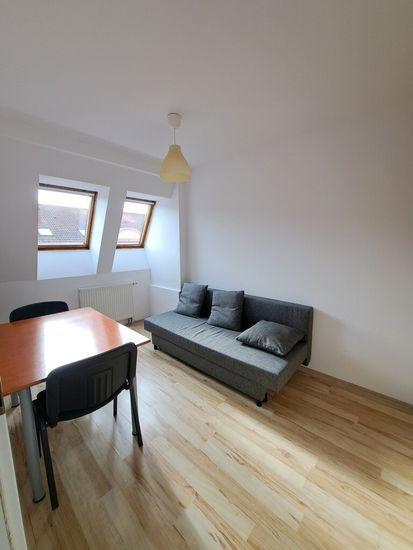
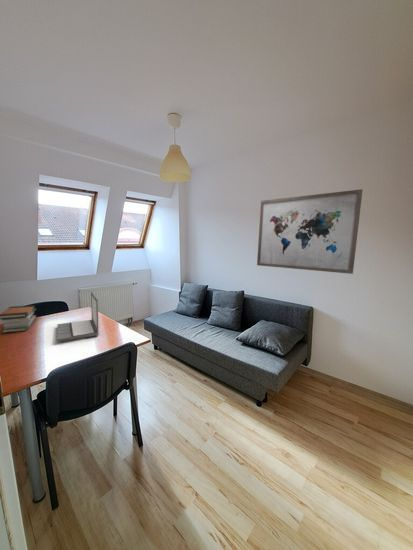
+ laptop [56,290,100,343]
+ wall art [256,188,364,275]
+ book stack [0,304,38,334]
